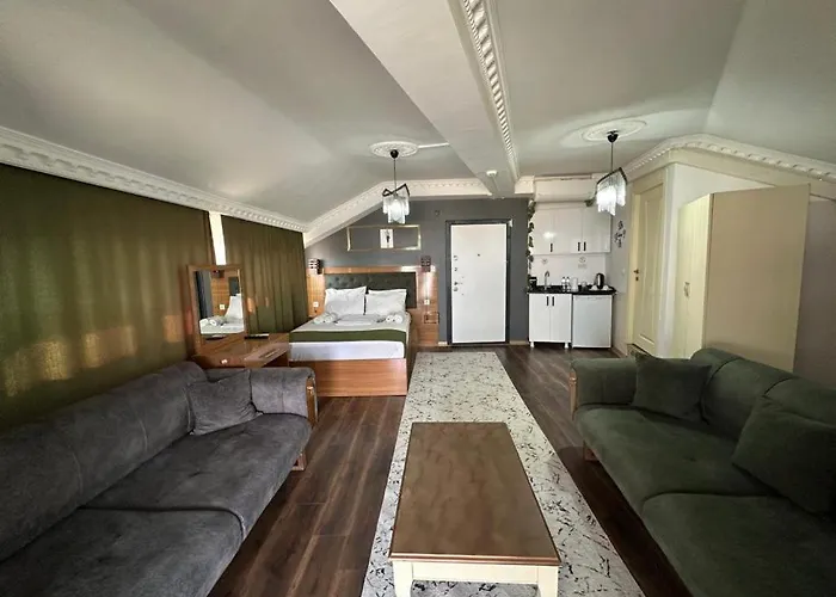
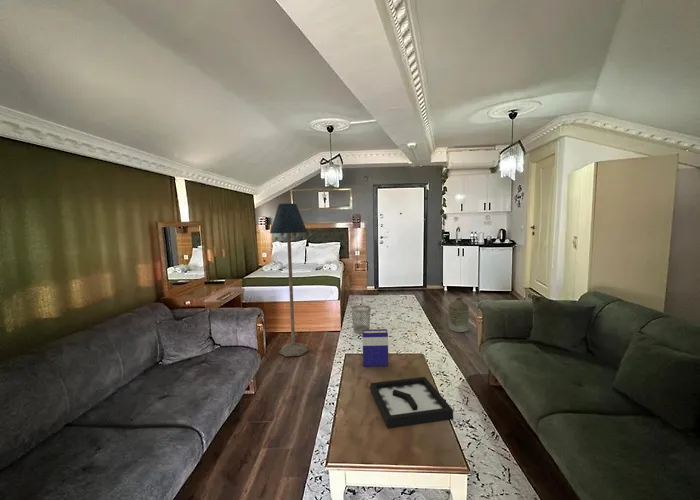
+ floor lamp [269,203,309,357]
+ hardback book [361,328,389,367]
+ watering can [448,294,470,333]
+ wastebasket [350,304,372,335]
+ decorative tray [370,376,454,429]
